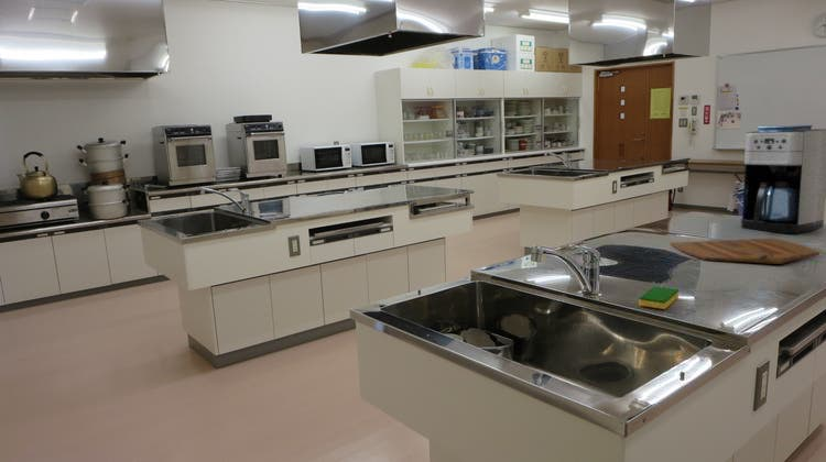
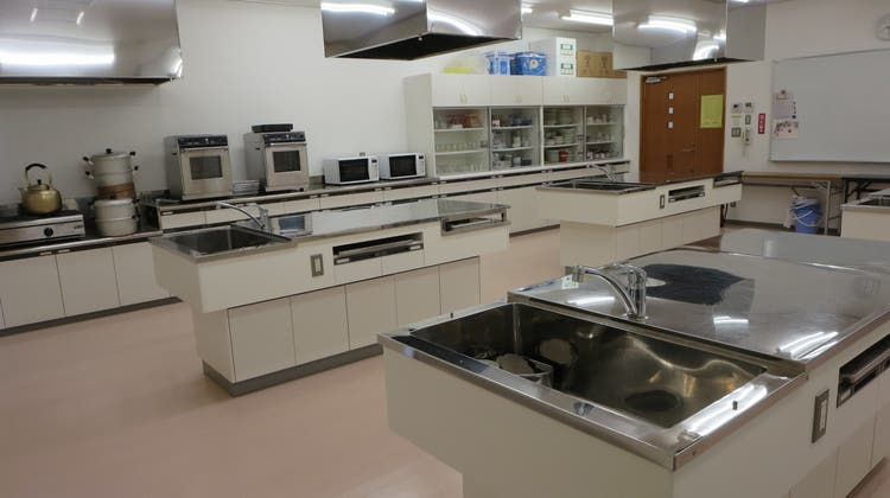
- cutting board [670,238,820,265]
- coffee maker [740,124,826,234]
- dish sponge [638,286,680,310]
